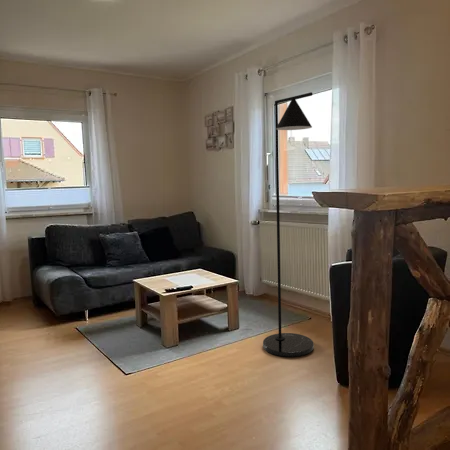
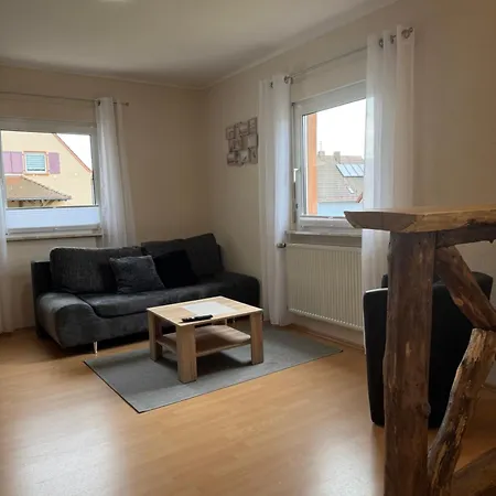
- floor lamp [262,92,315,358]
